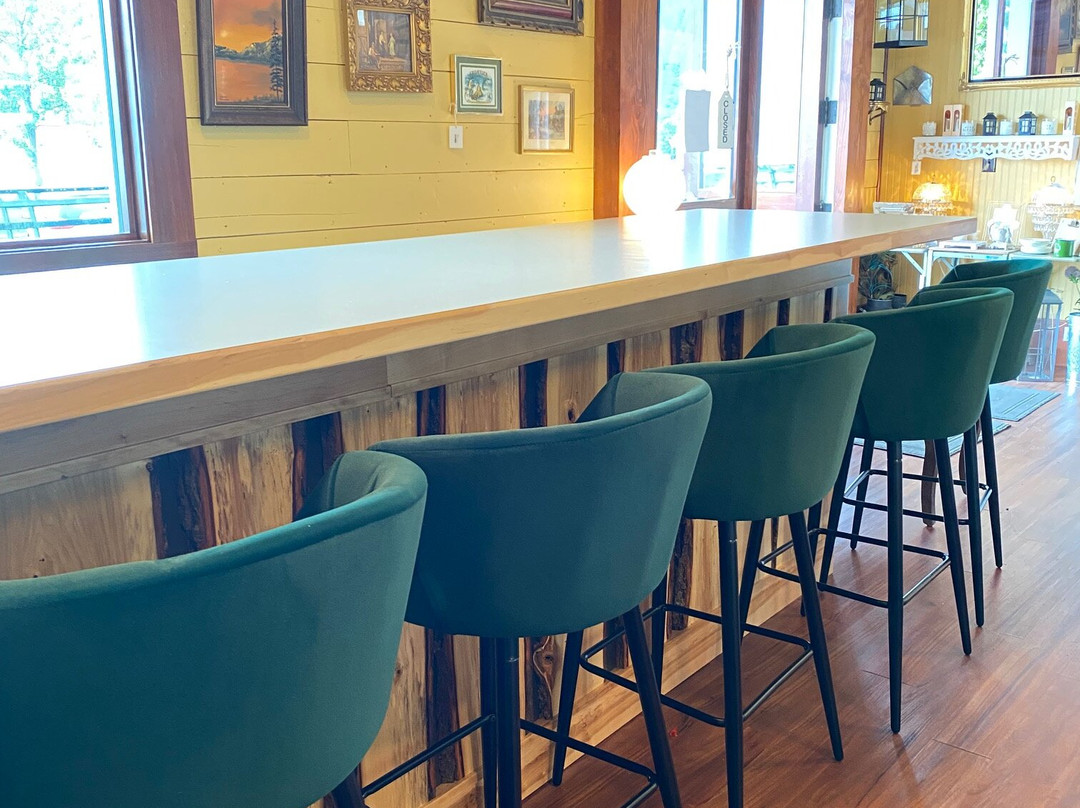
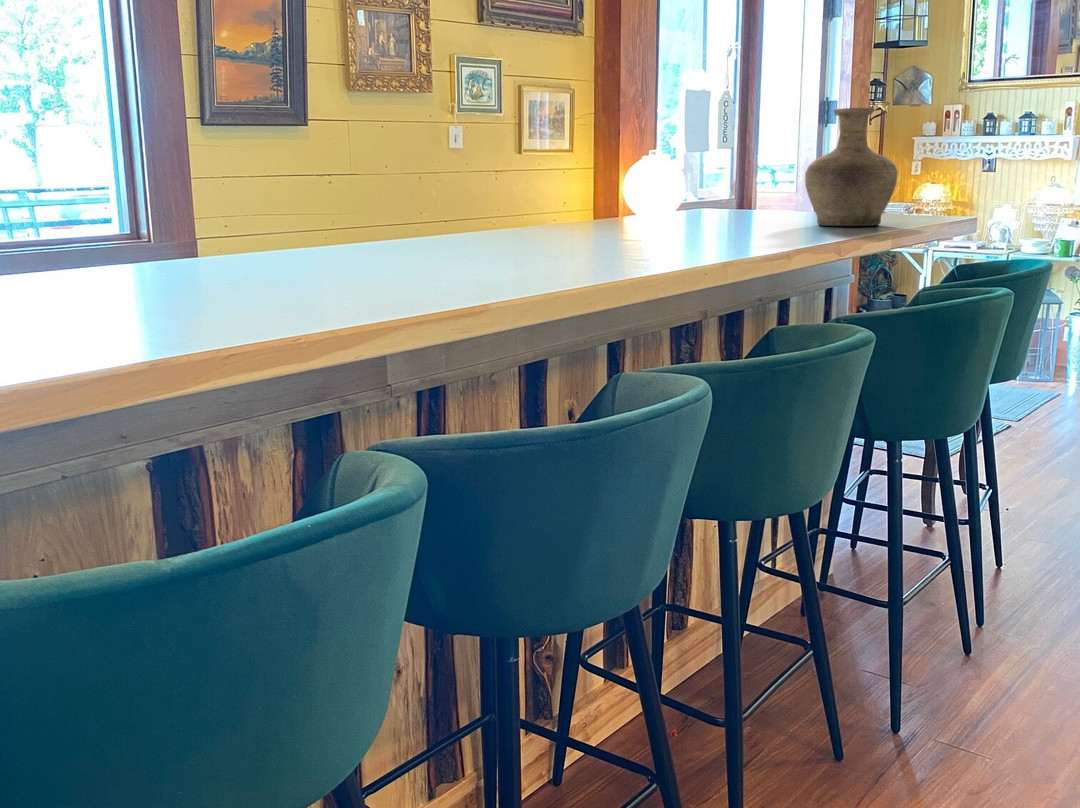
+ vase [804,107,899,227]
